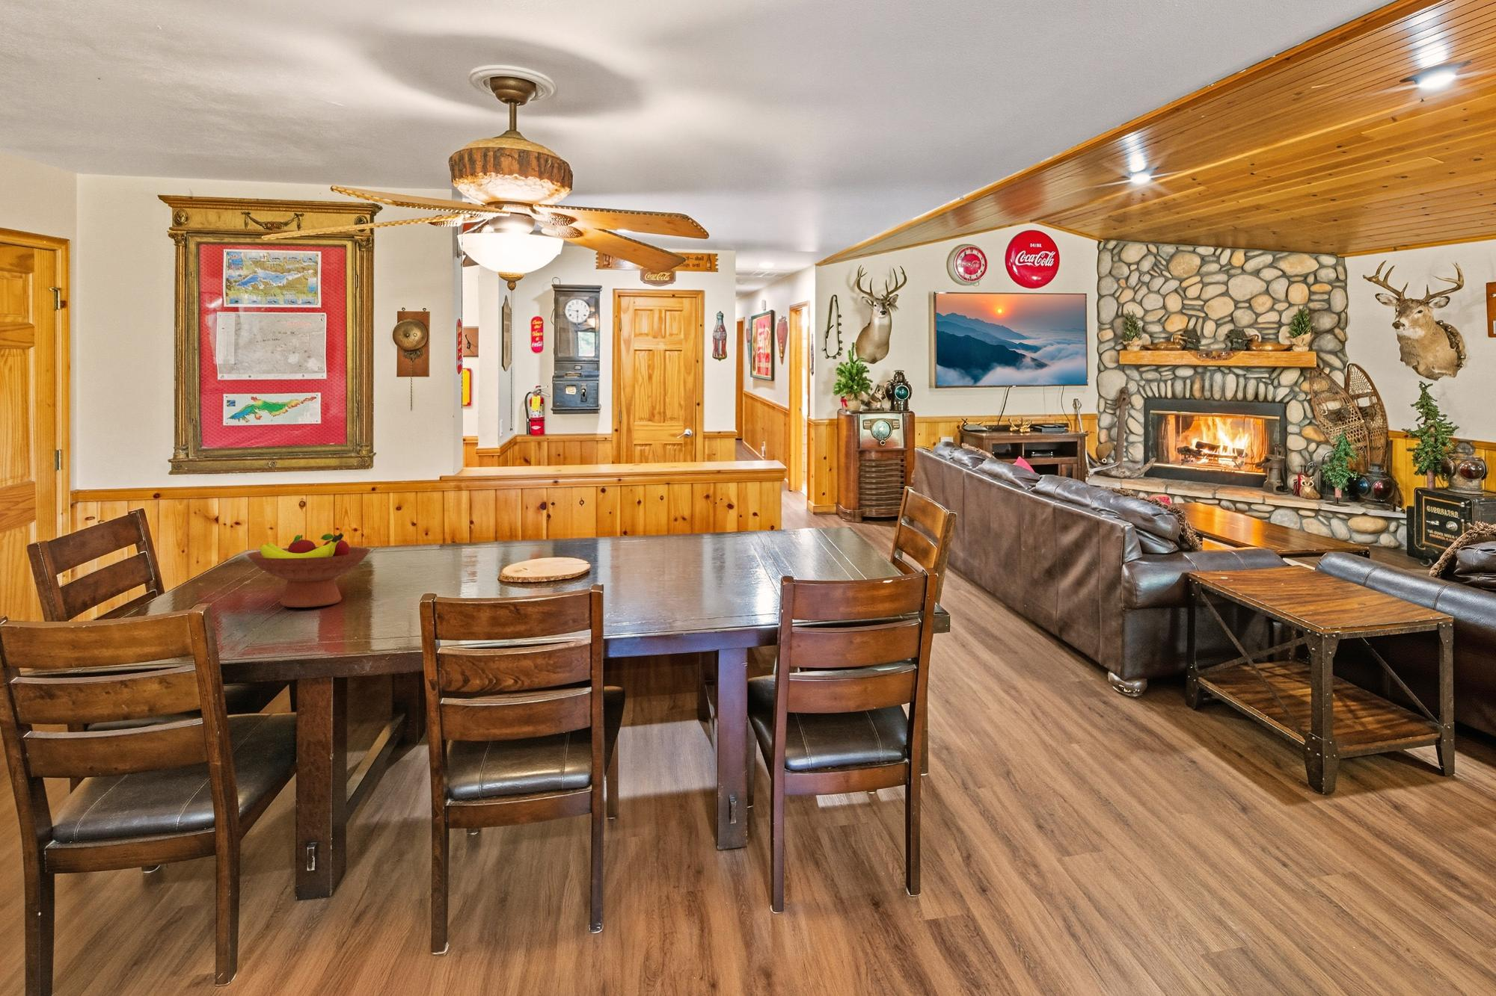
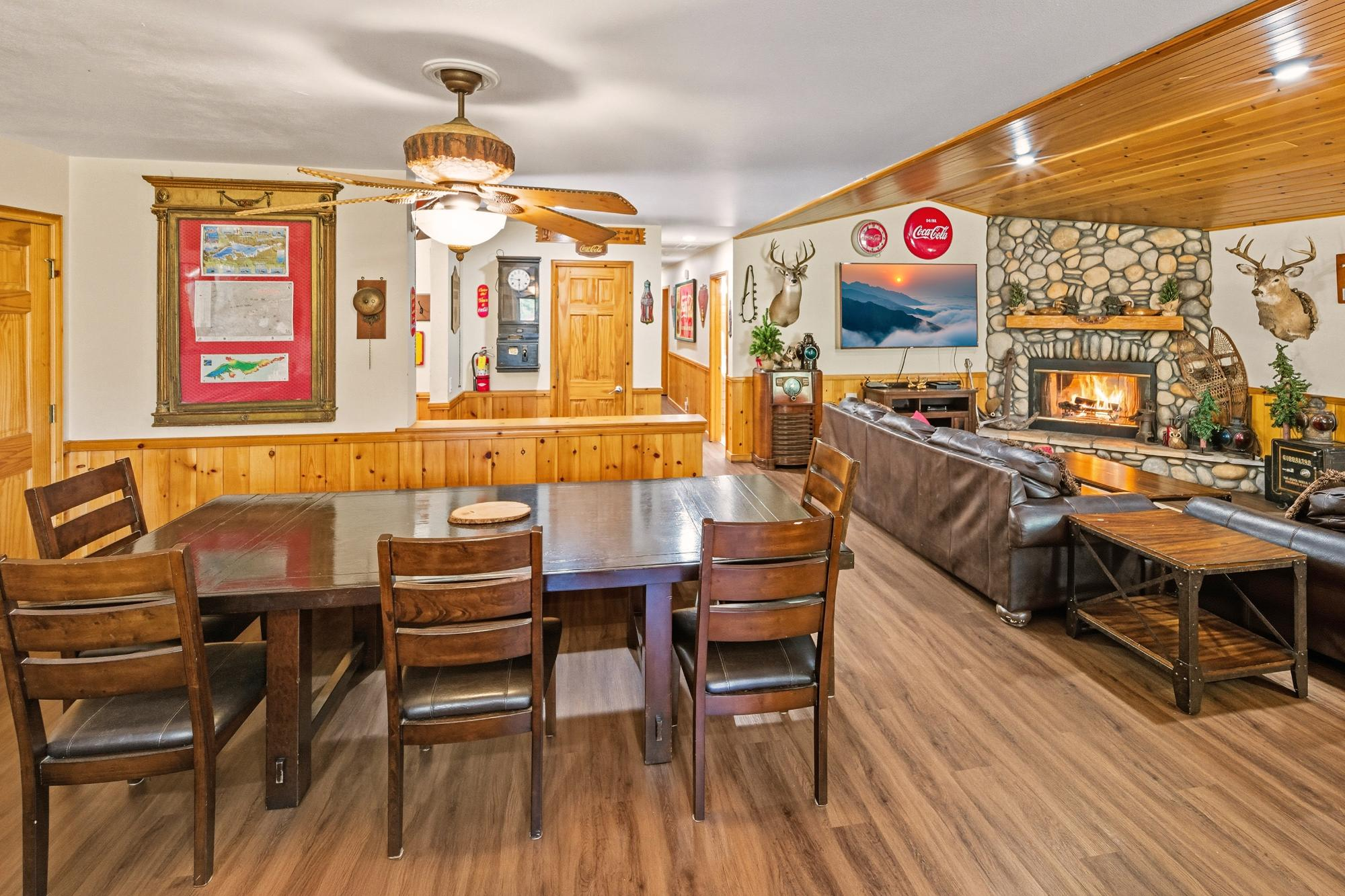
- fruit bowl [246,532,371,608]
